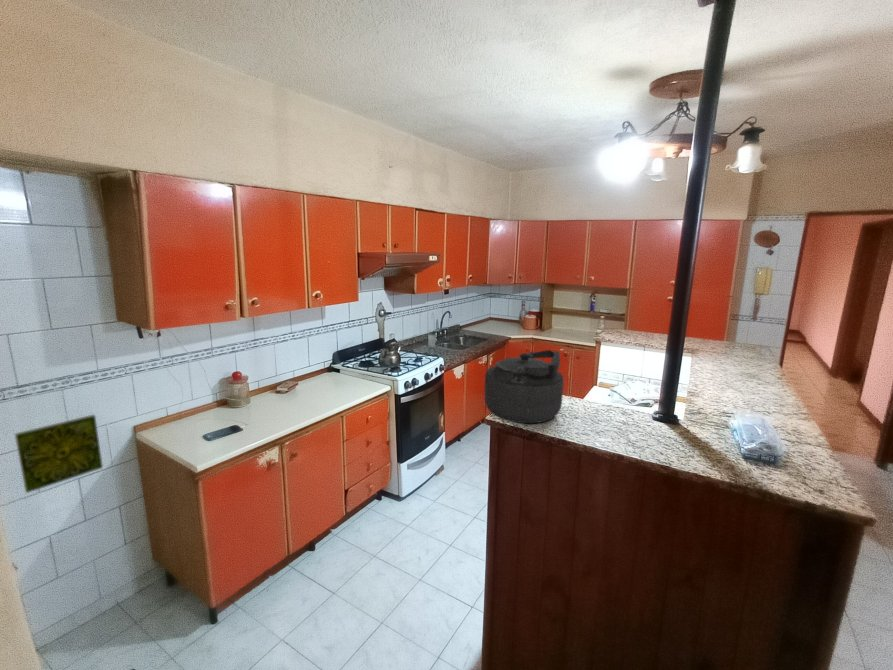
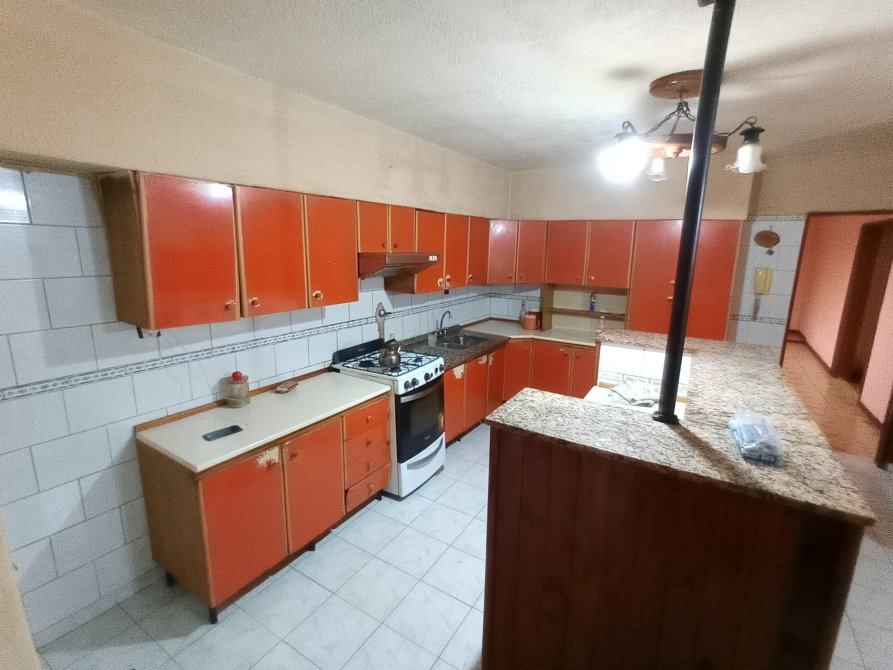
- kettle [484,349,565,424]
- decorative tile [14,414,104,494]
